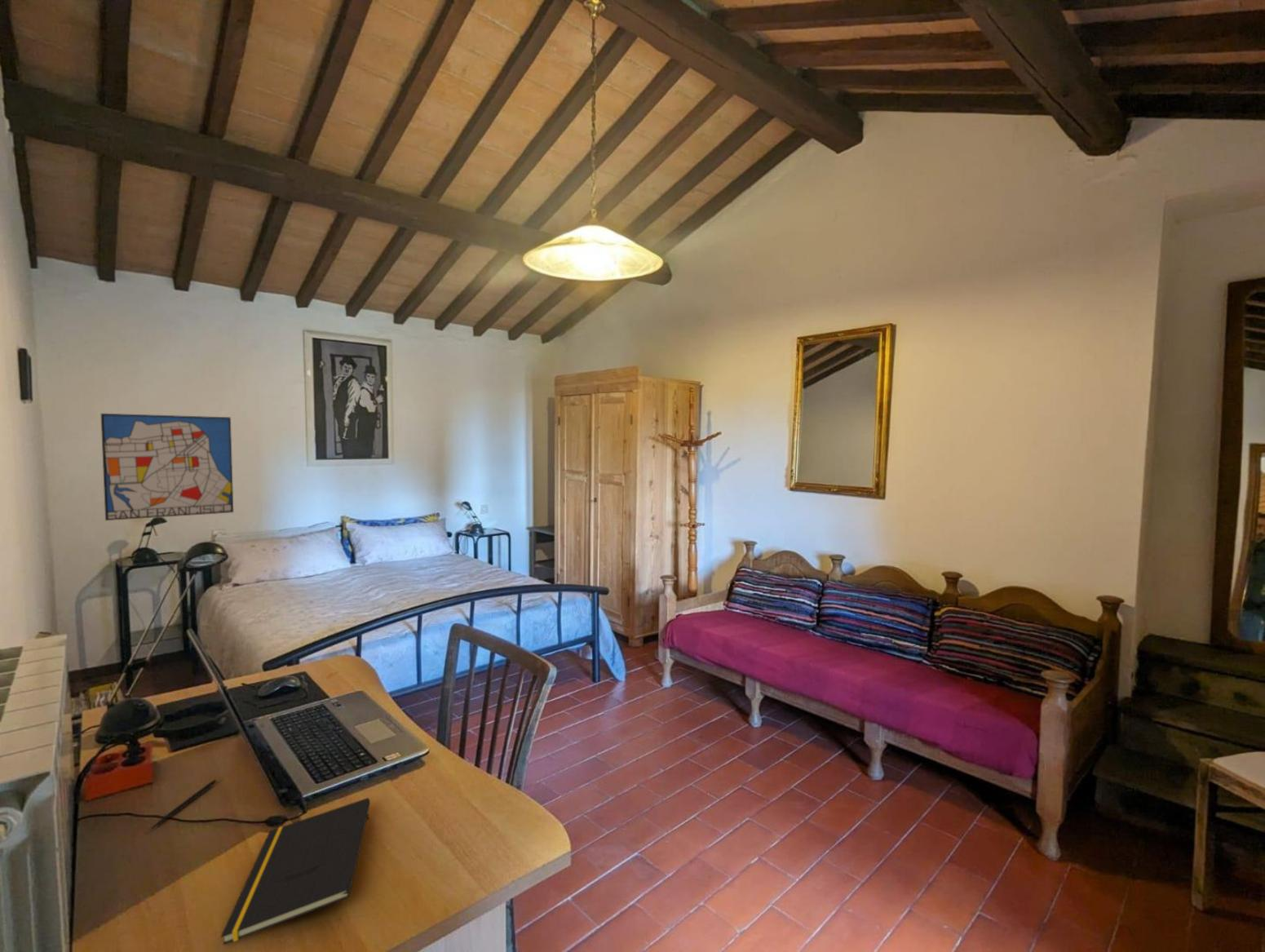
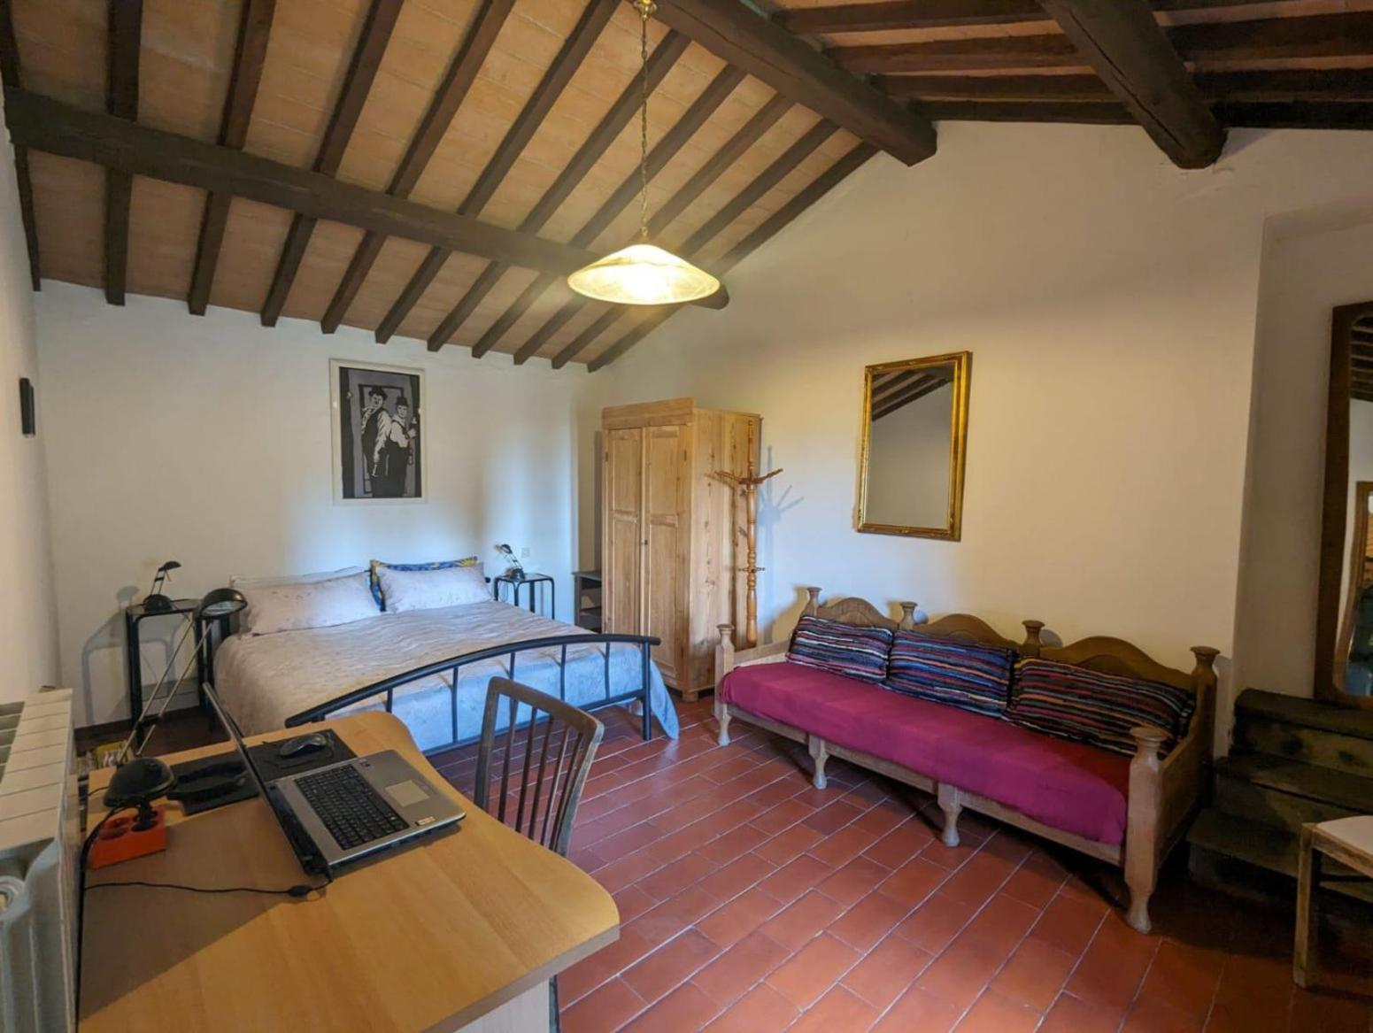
- pen [148,779,217,831]
- wall art [100,413,234,521]
- notepad [220,797,371,945]
